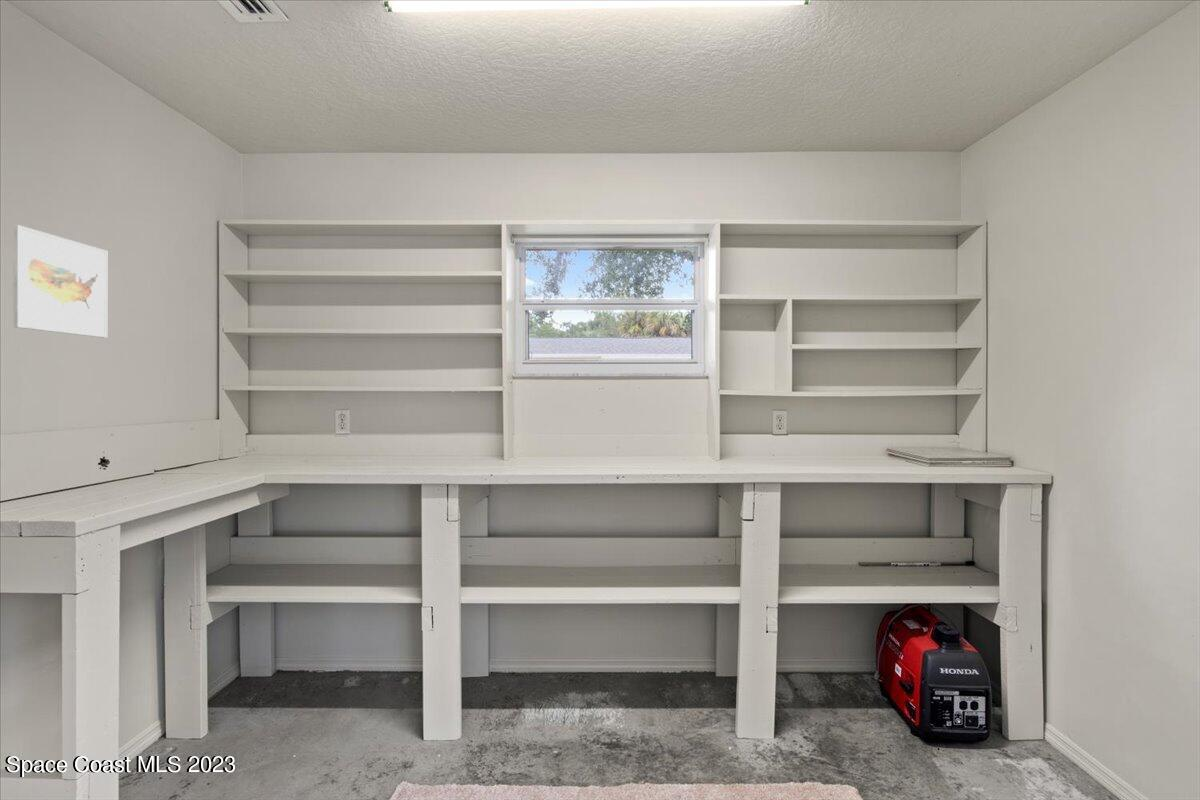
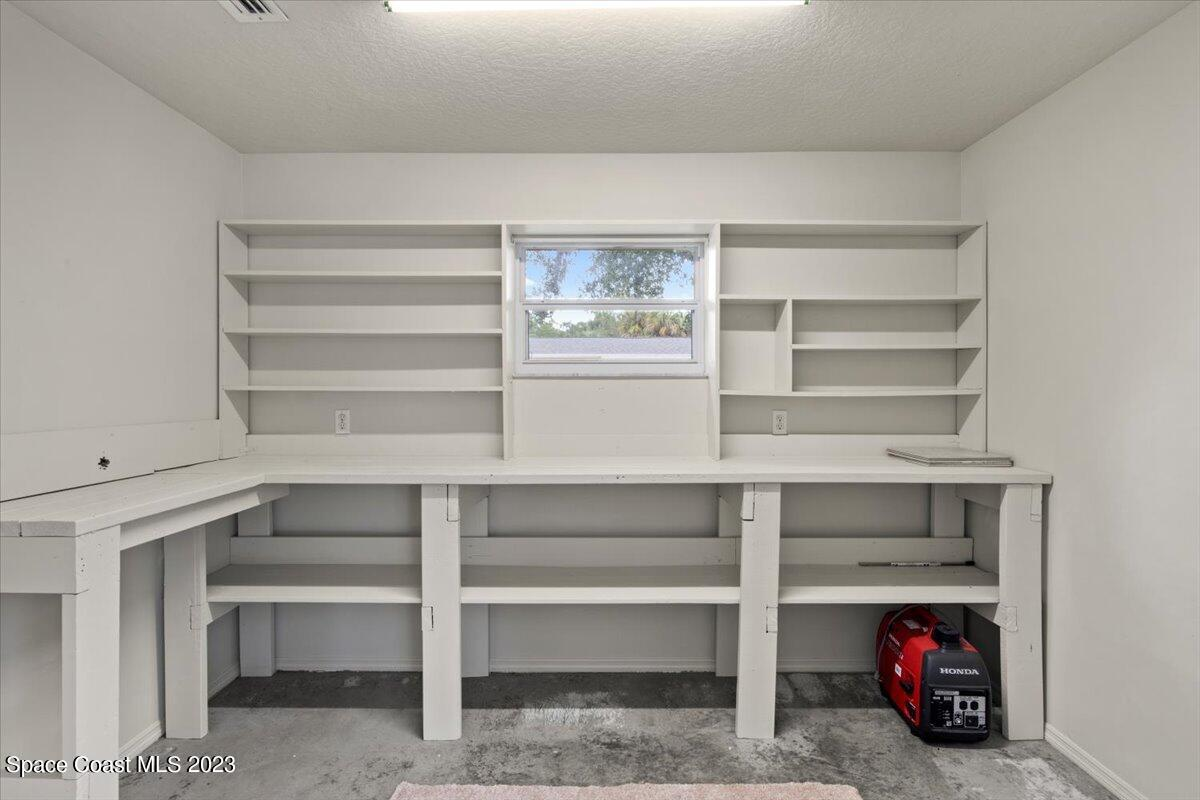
- wall art [12,224,108,339]
